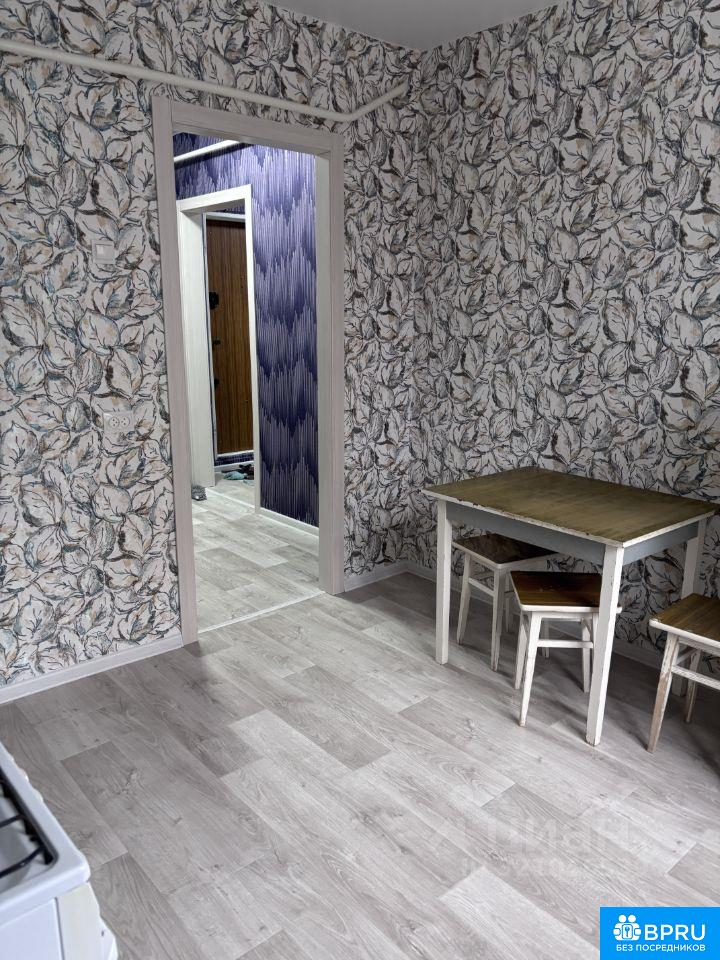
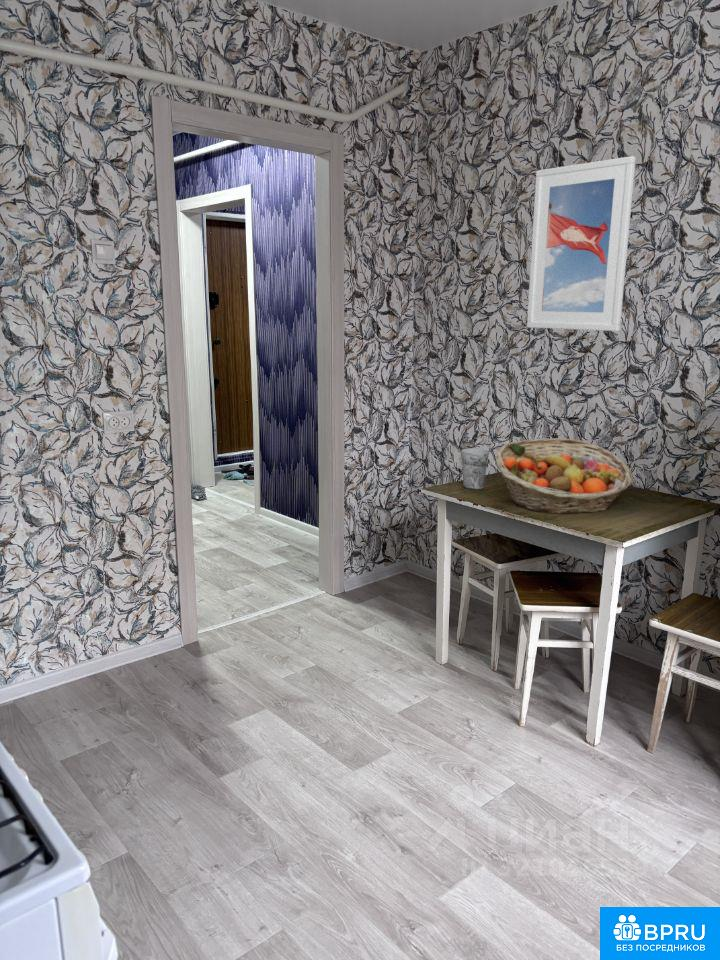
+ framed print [526,155,637,332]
+ fruit basket [495,437,633,515]
+ cup [460,447,490,490]
